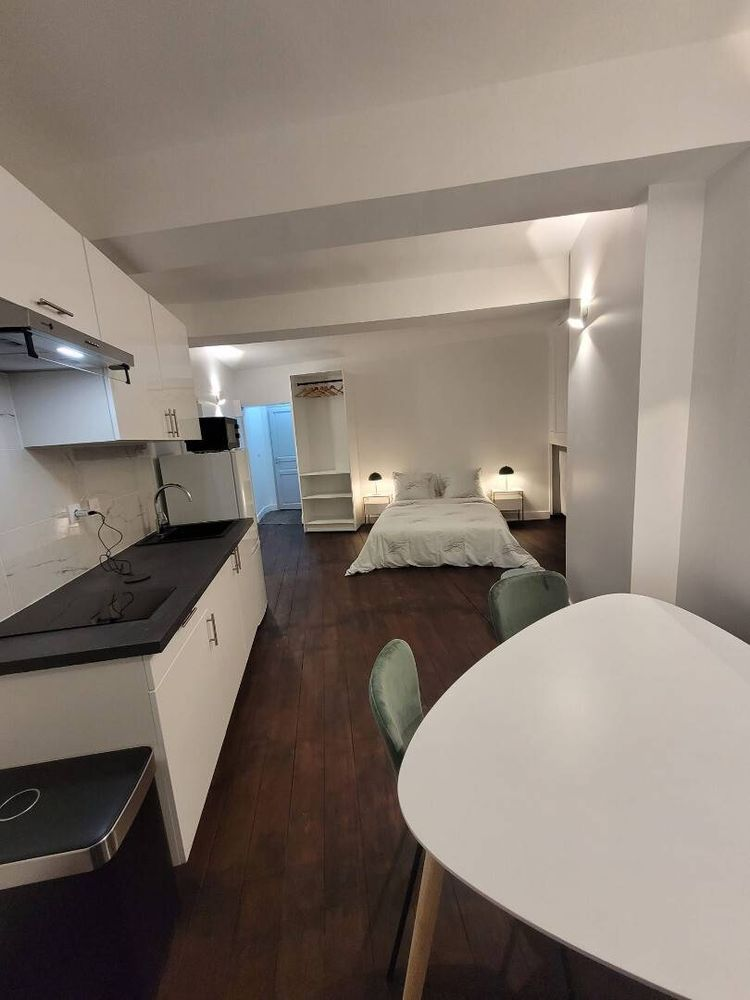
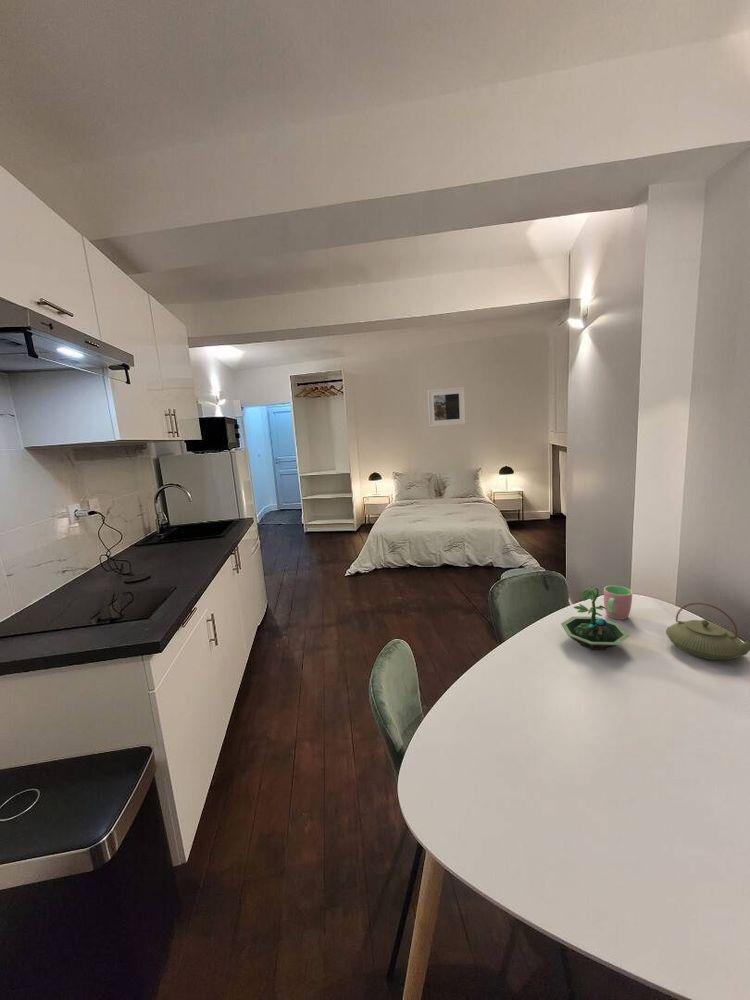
+ terrarium [560,585,630,651]
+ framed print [427,386,467,428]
+ cup [603,585,633,621]
+ teapot [665,602,750,661]
